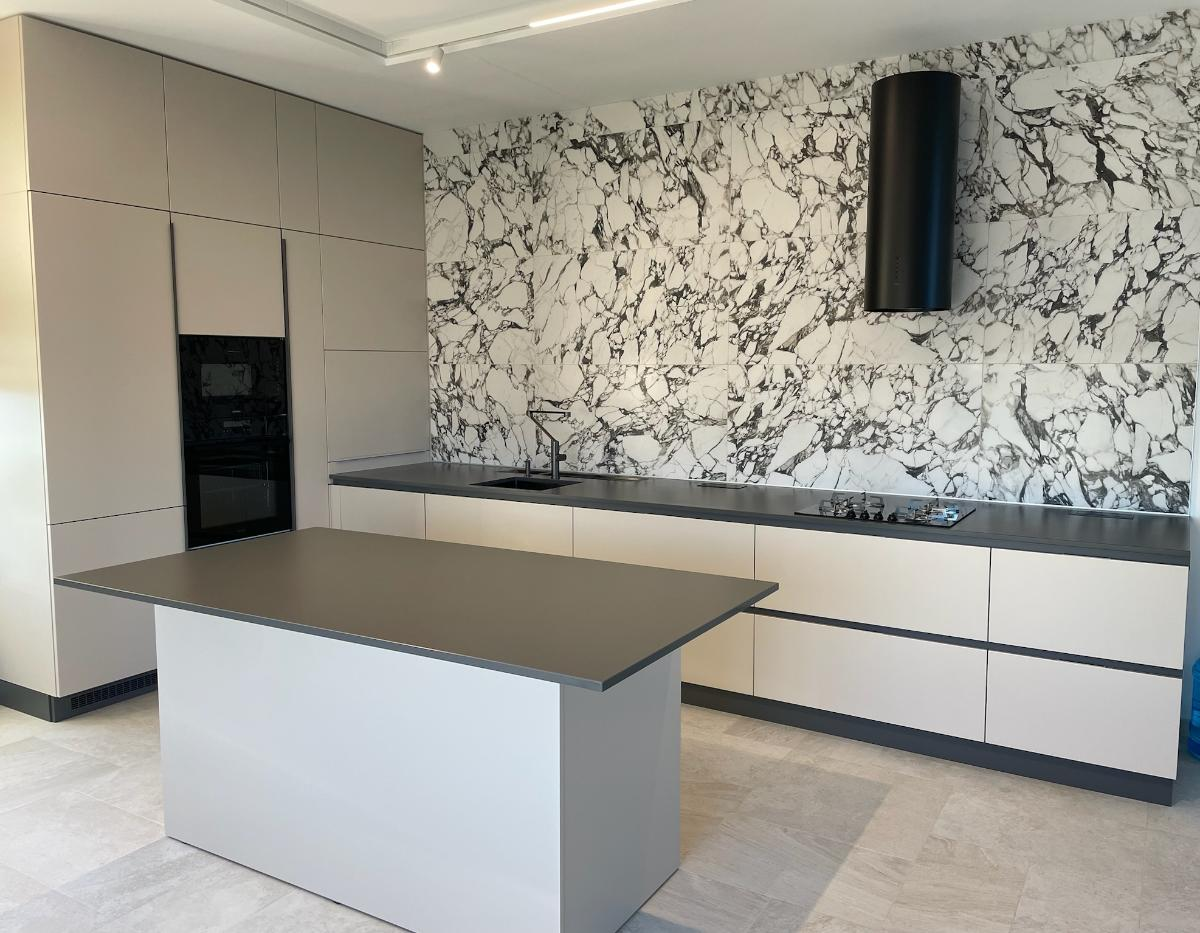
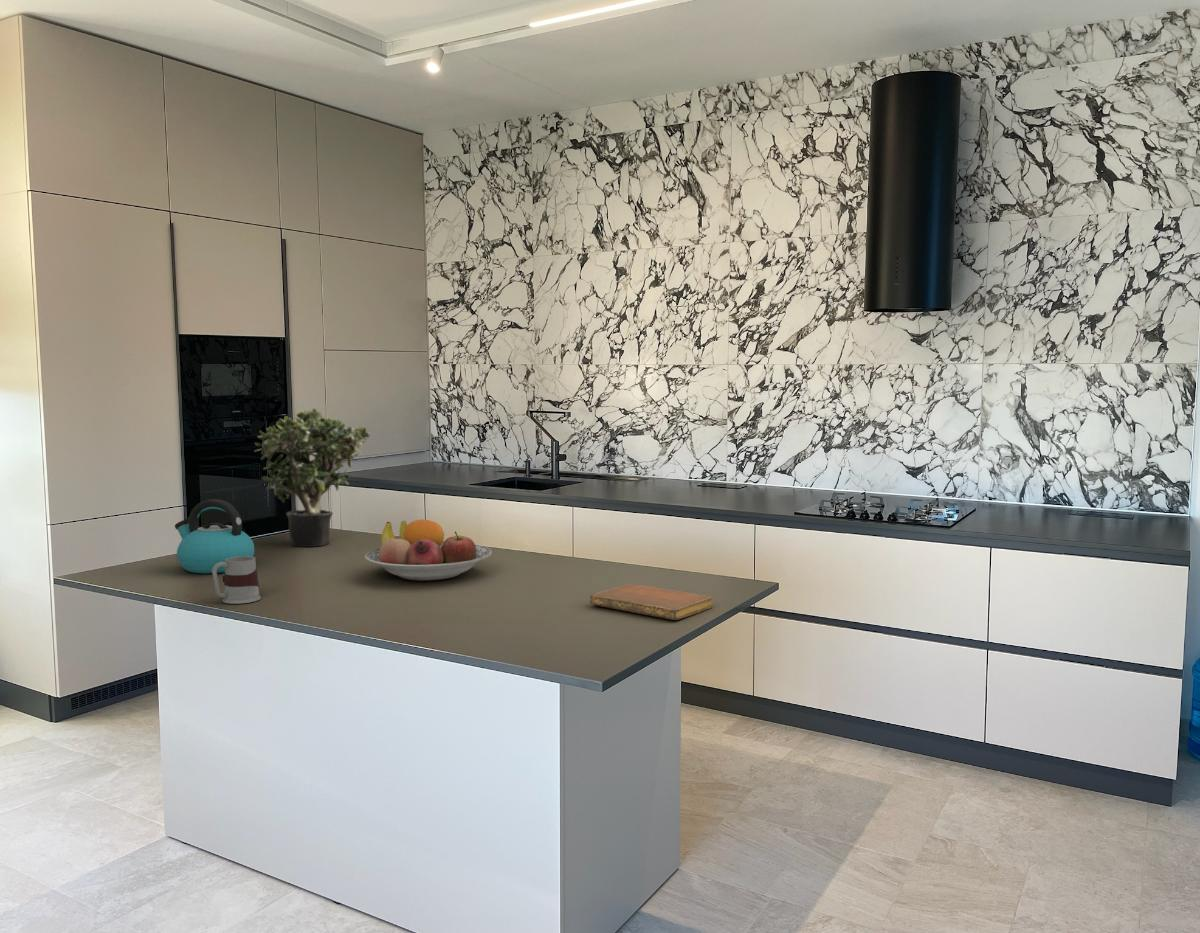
+ fruit bowl [364,518,493,582]
+ mug [211,556,262,605]
+ kettle [174,498,255,574]
+ potted plant [253,407,371,548]
+ notebook [589,583,714,621]
